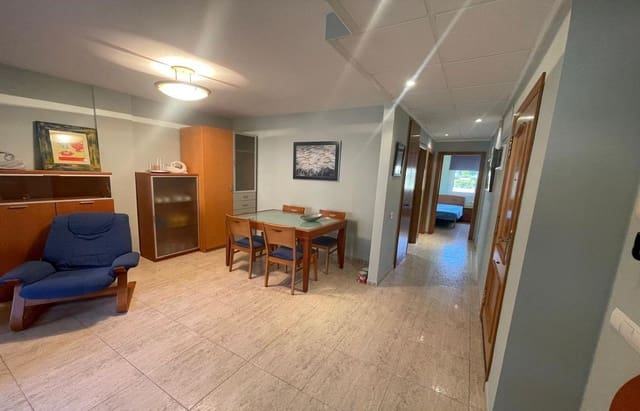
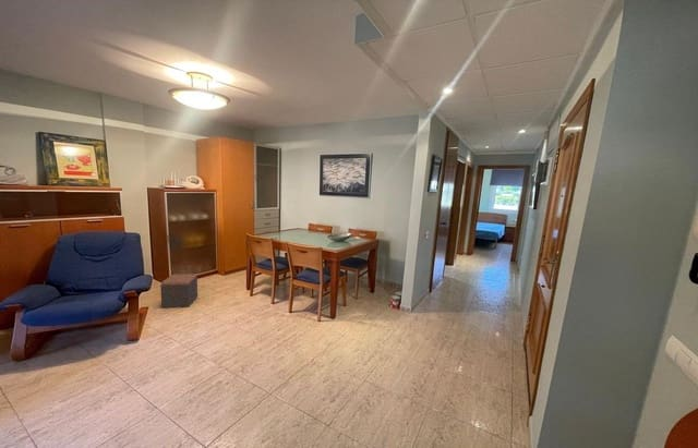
+ footstool [159,273,198,308]
